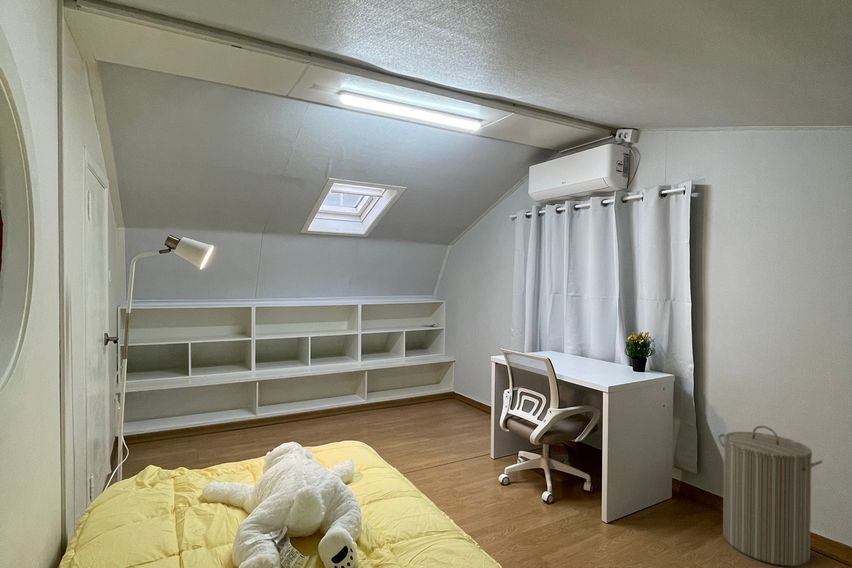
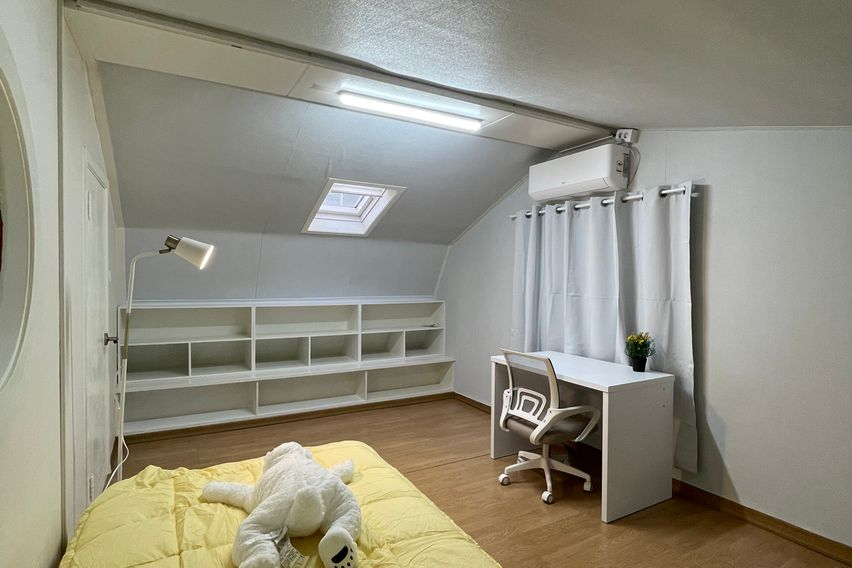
- laundry hamper [717,425,823,567]
